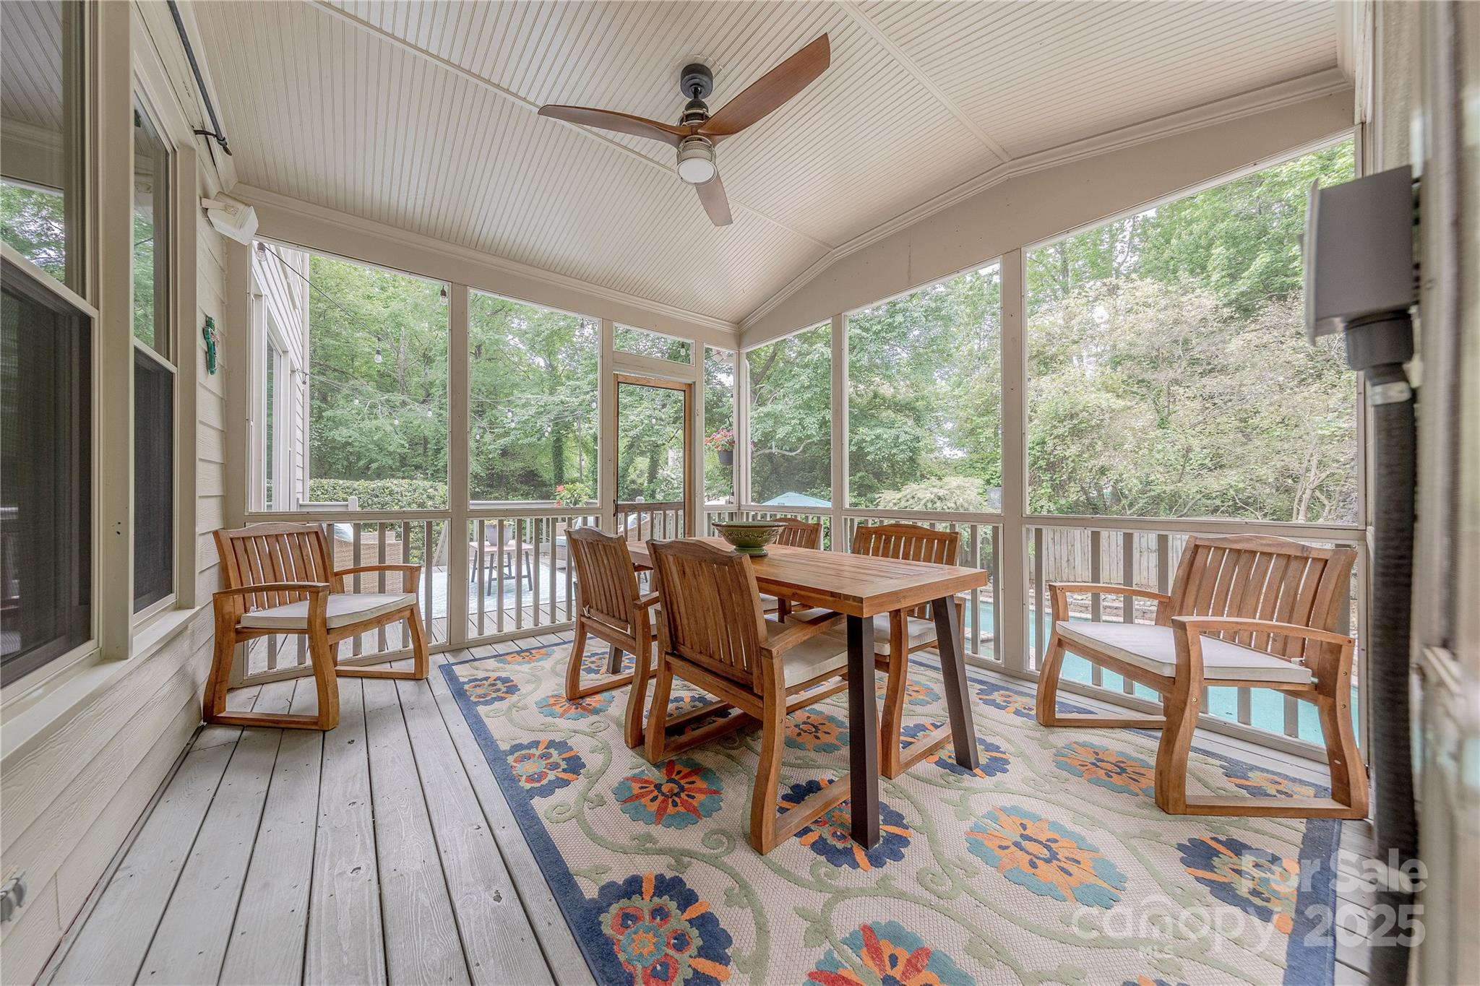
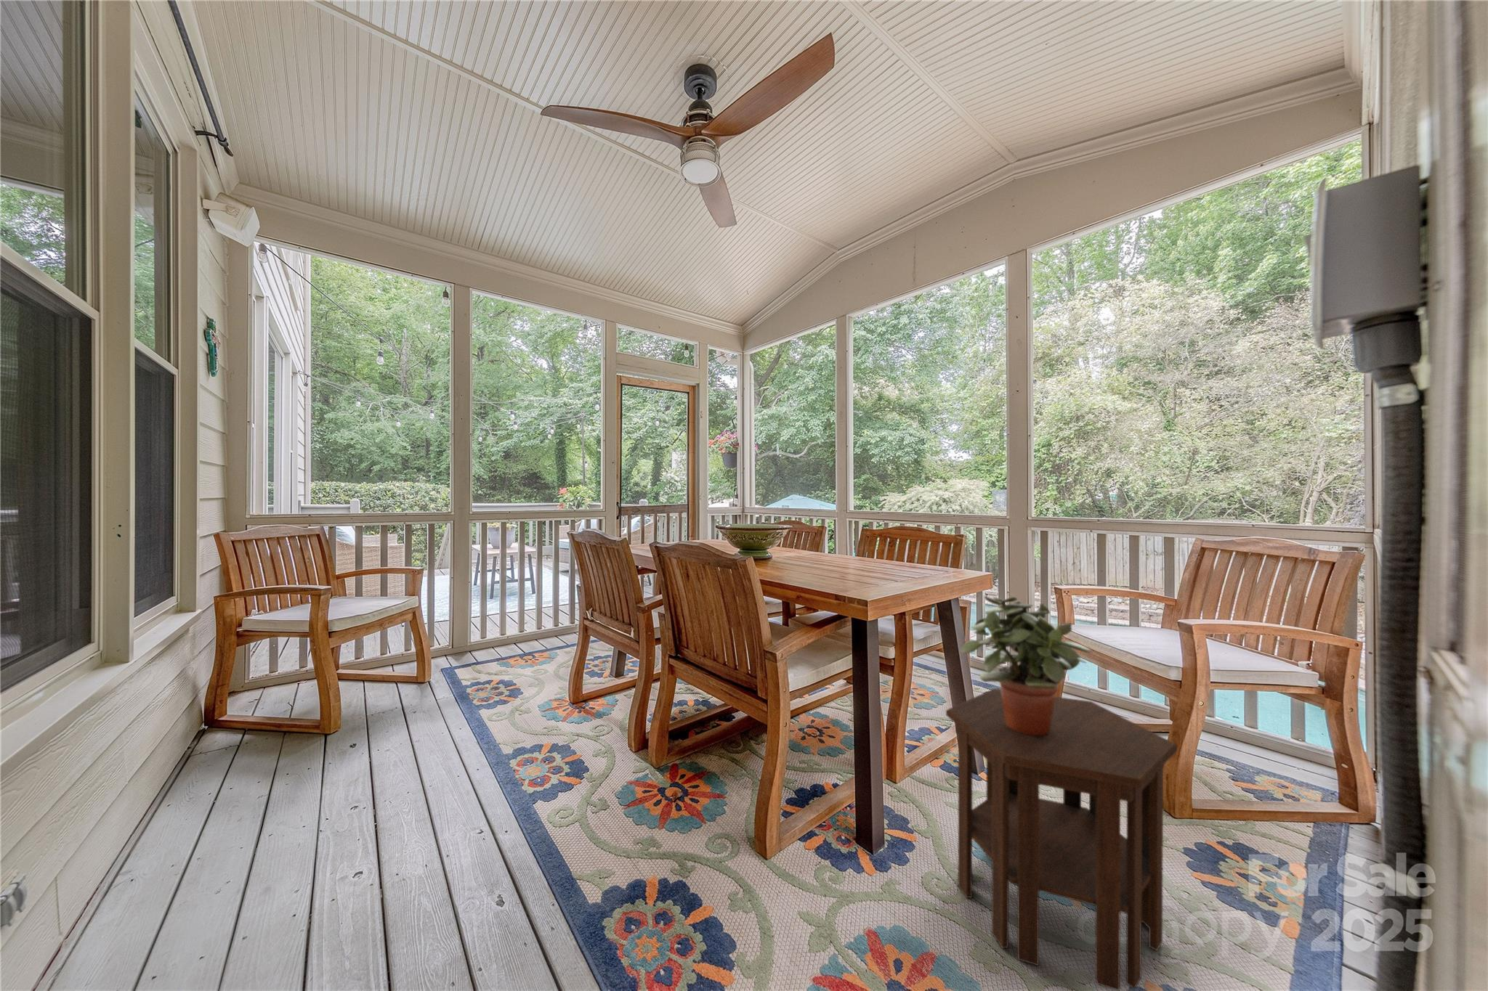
+ side table [945,688,1178,991]
+ potted plant [958,595,1093,736]
